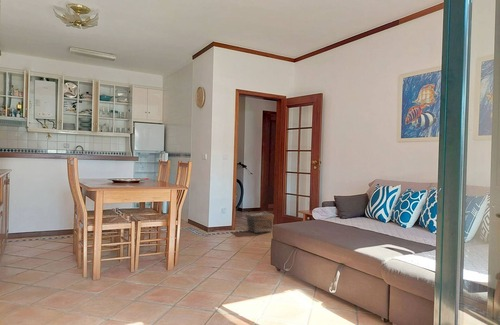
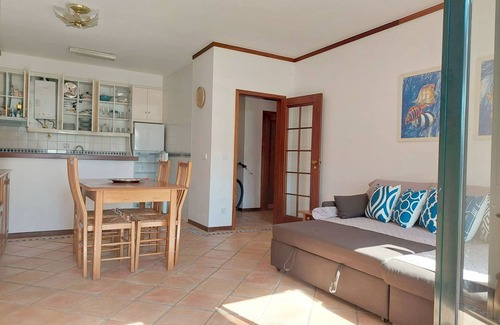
- pouch [245,211,275,234]
